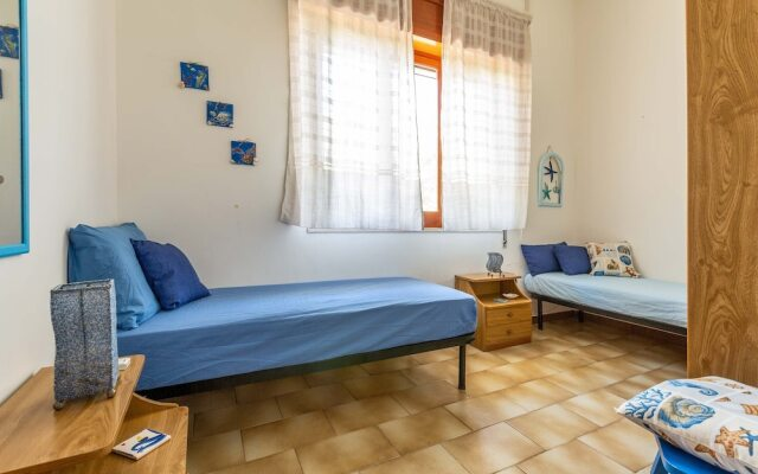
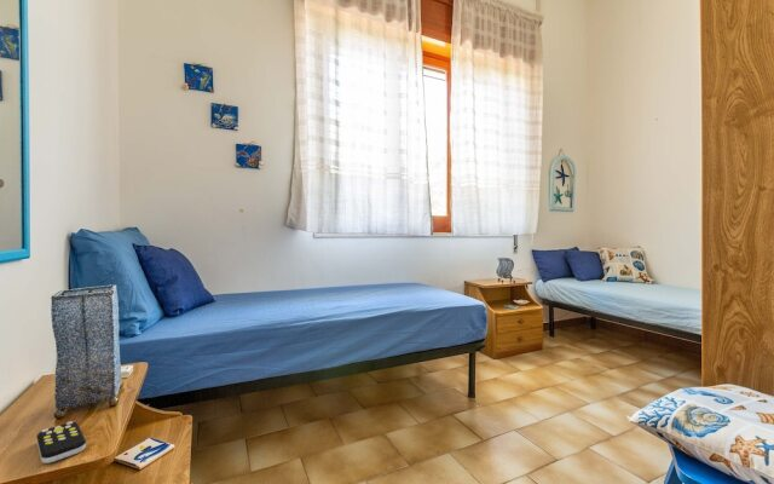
+ remote control [35,420,87,465]
